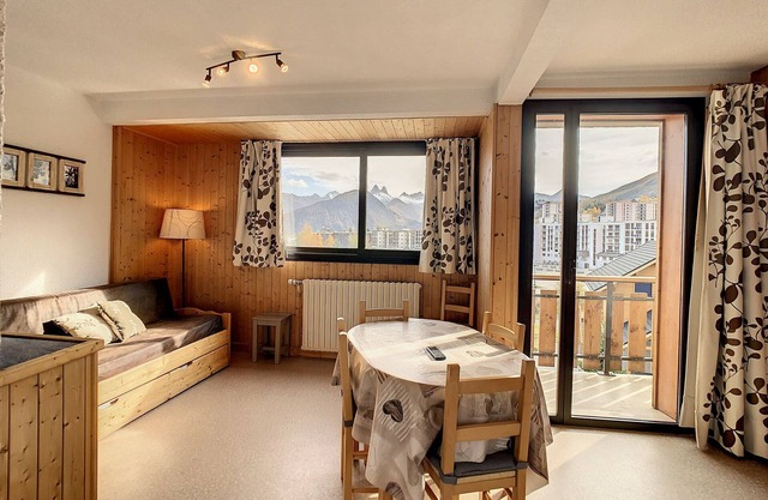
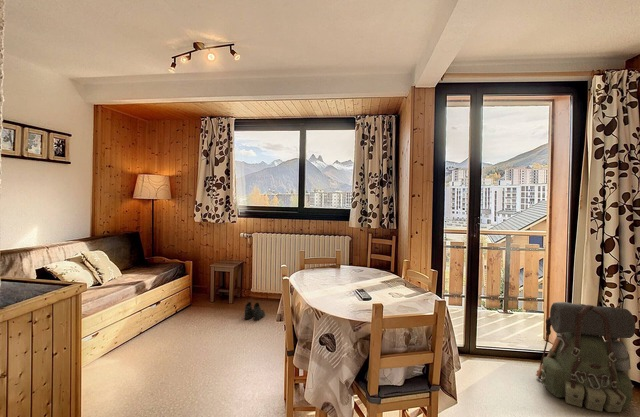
+ boots [243,301,266,321]
+ backpack [535,301,637,413]
